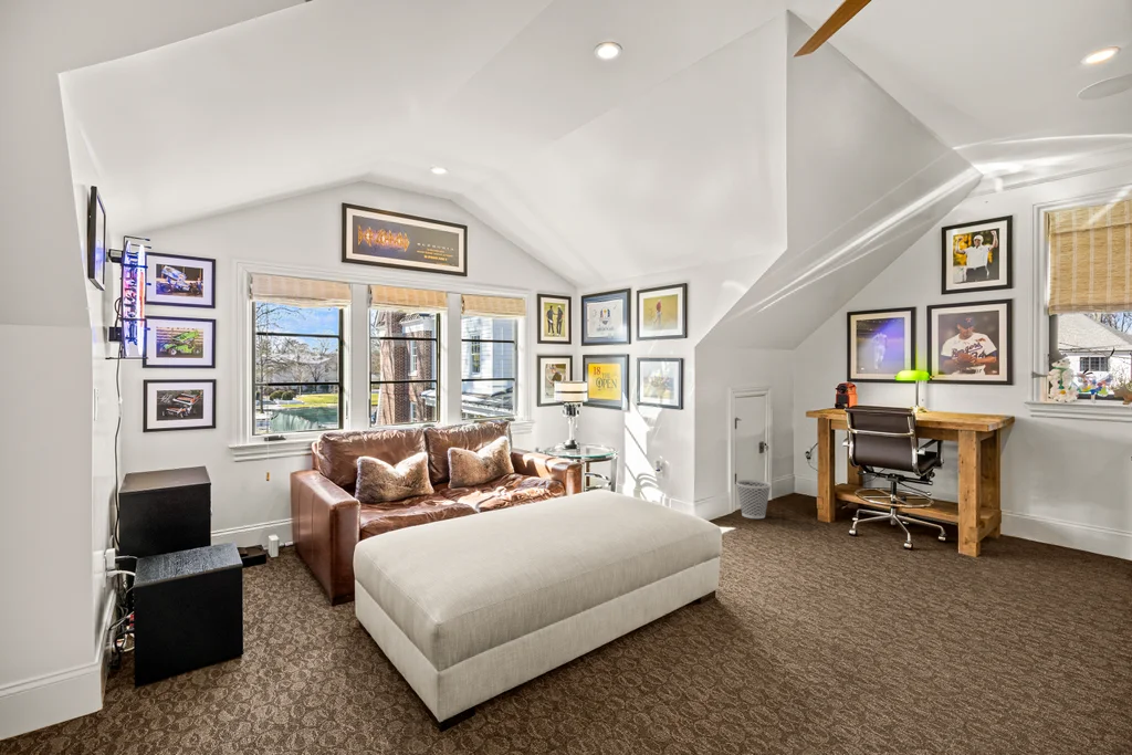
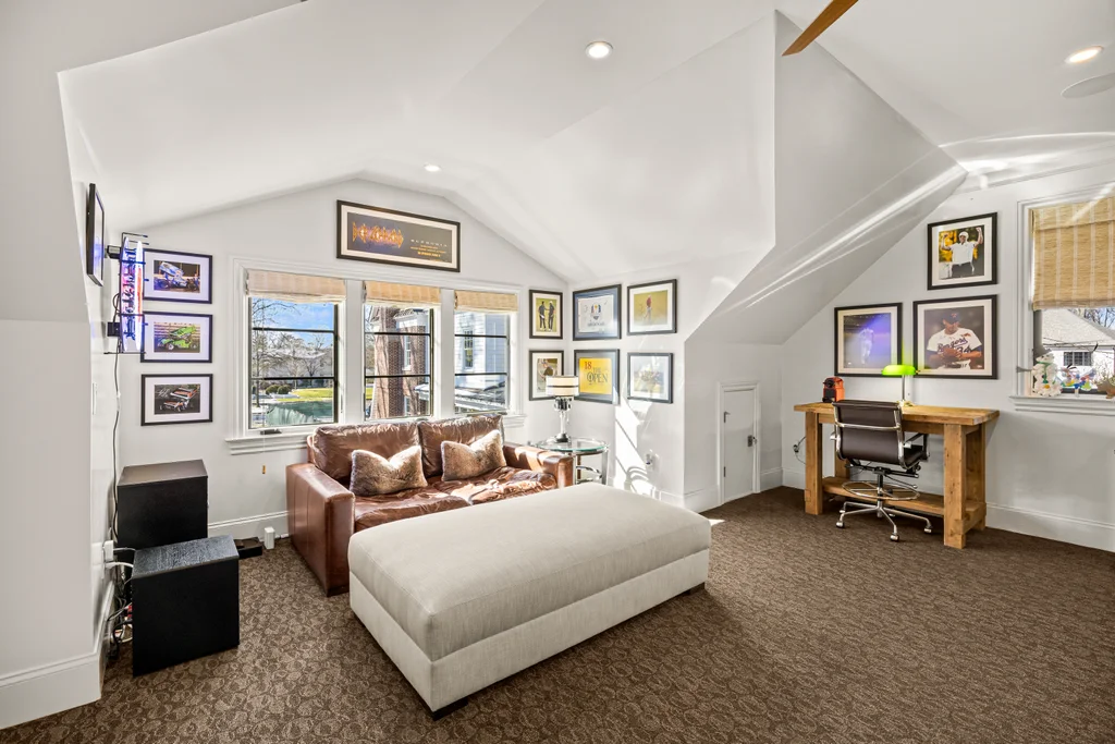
- wastebasket [735,479,773,520]
